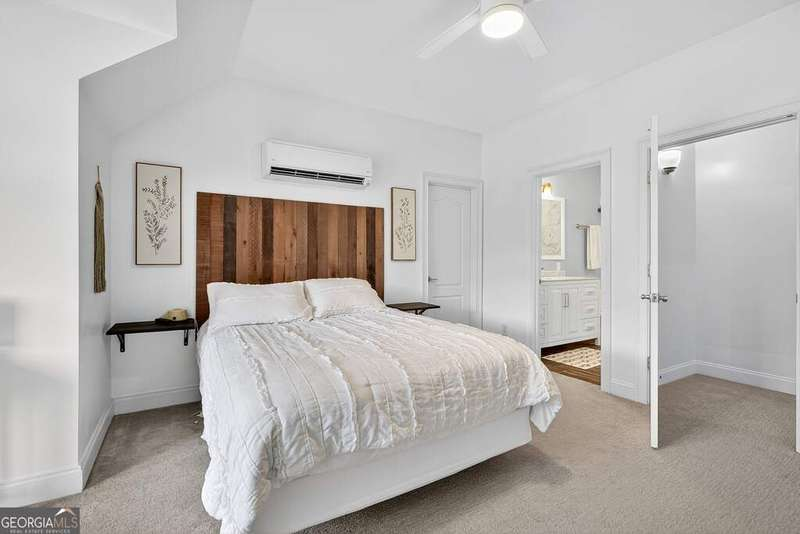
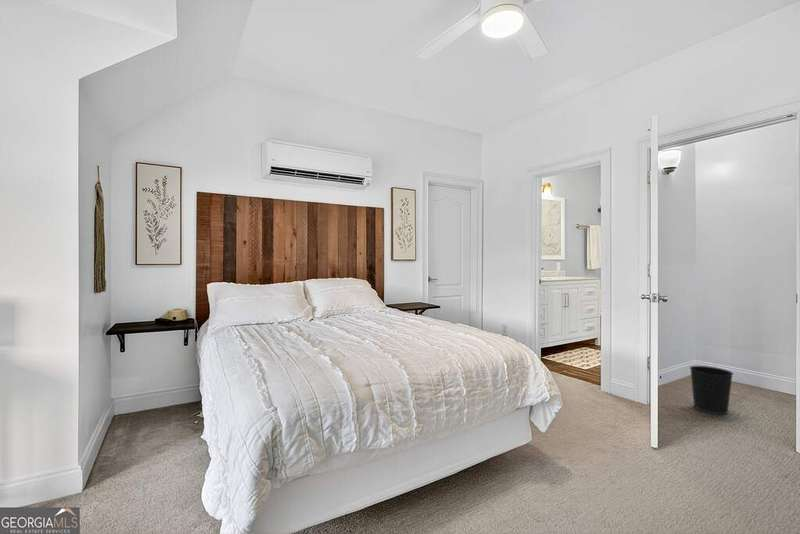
+ wastebasket [689,365,734,415]
